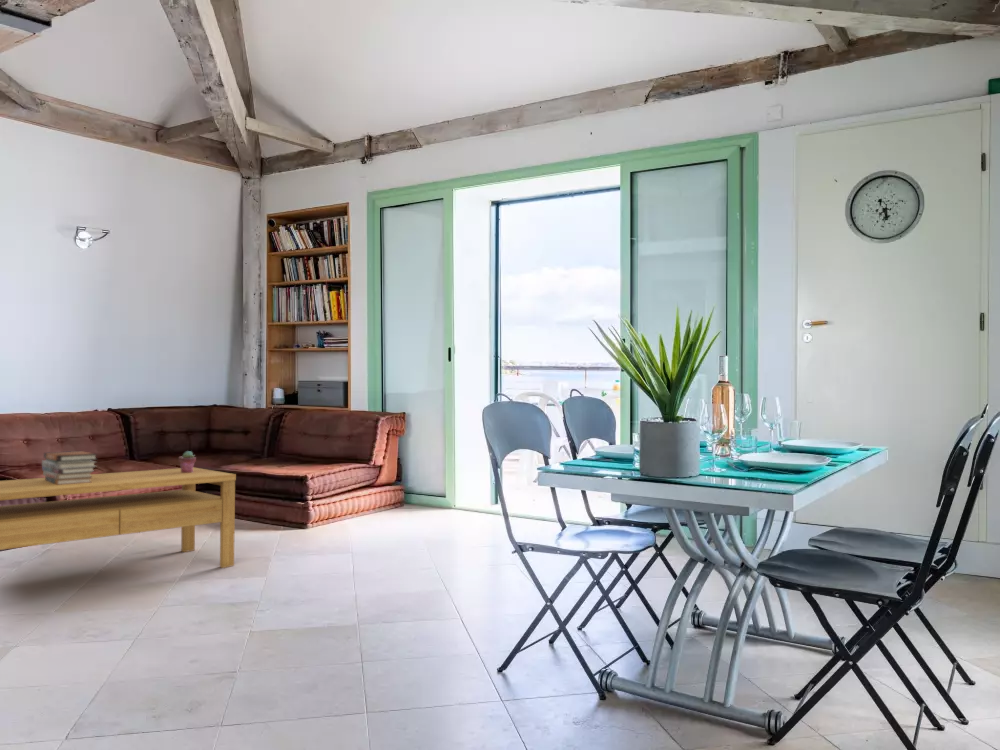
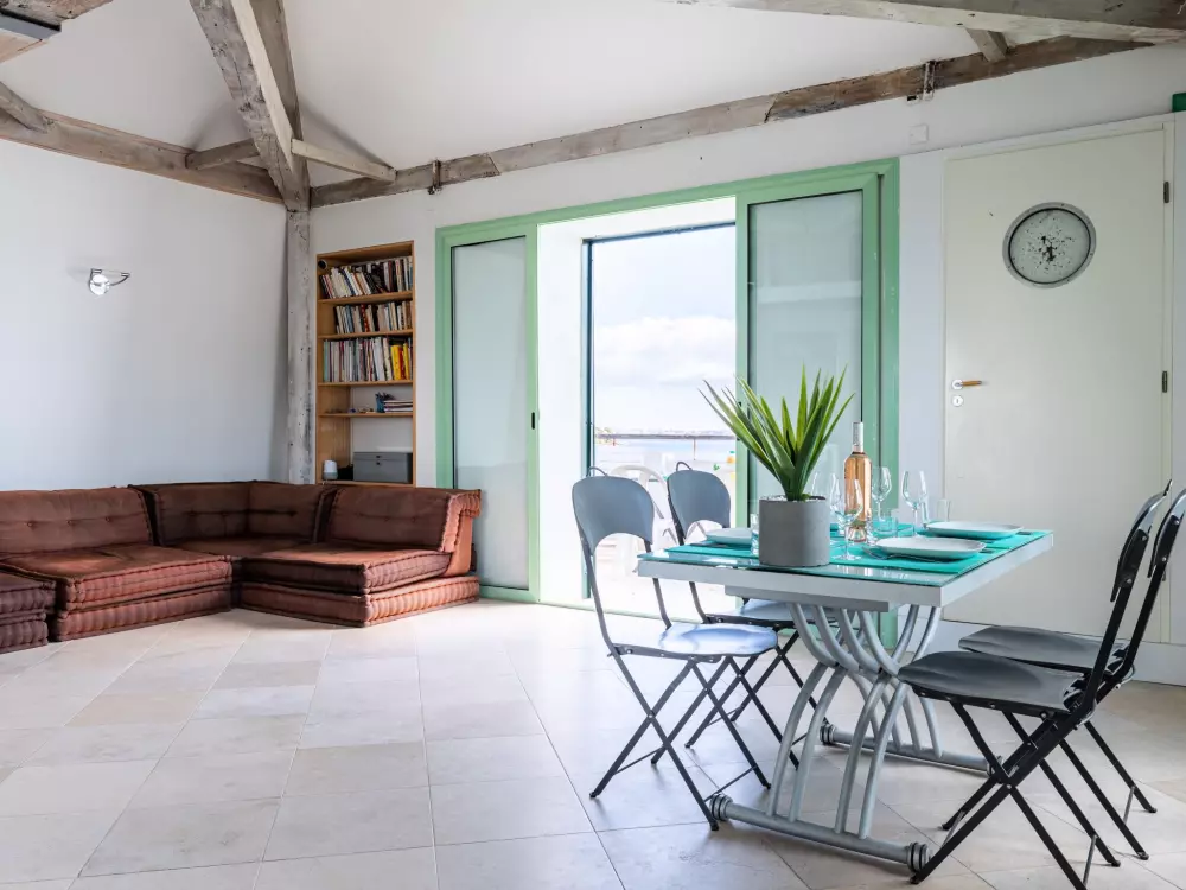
- potted succulent [178,450,197,473]
- book stack [41,450,99,485]
- coffee table [0,467,237,569]
